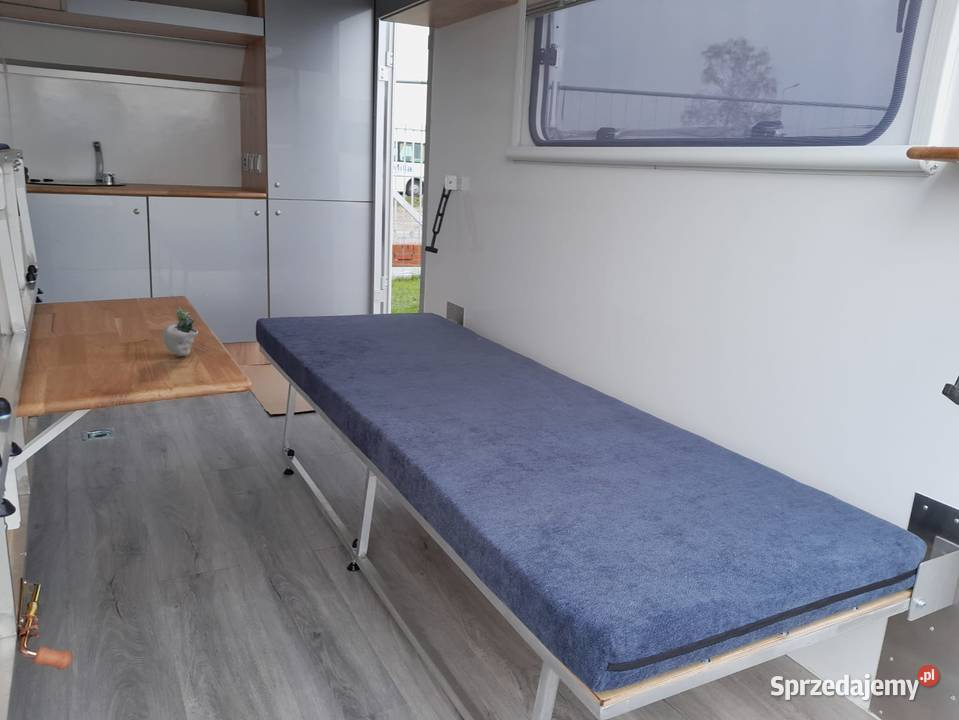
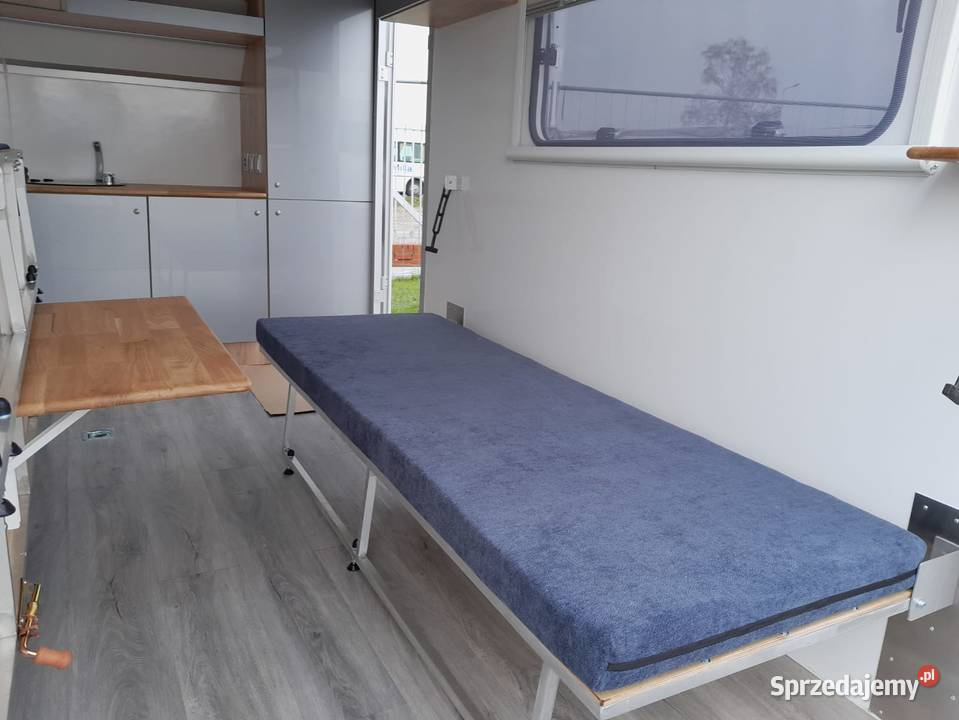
- succulent plant [162,293,209,357]
